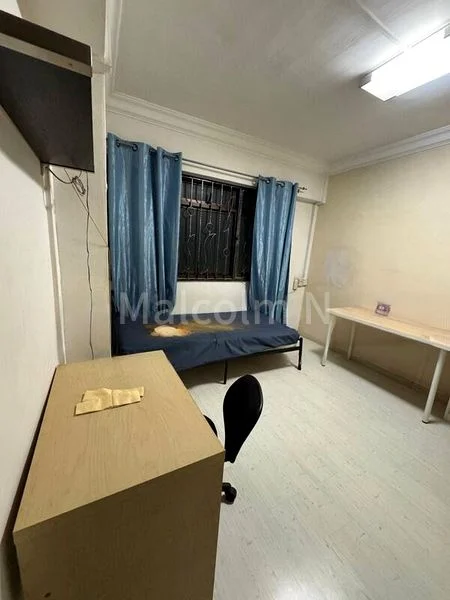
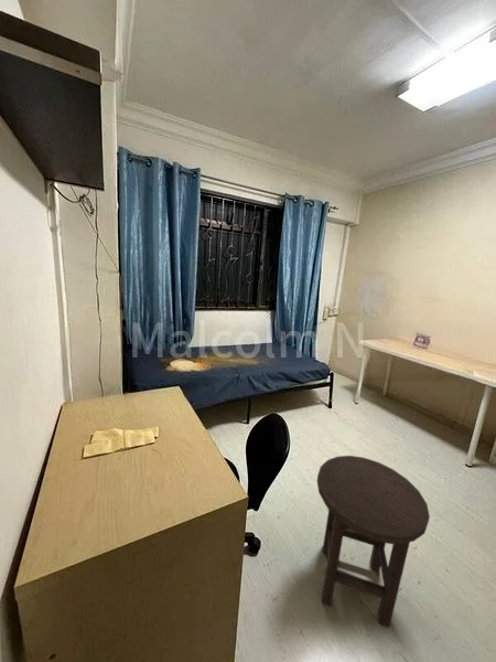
+ stool [316,455,431,629]
